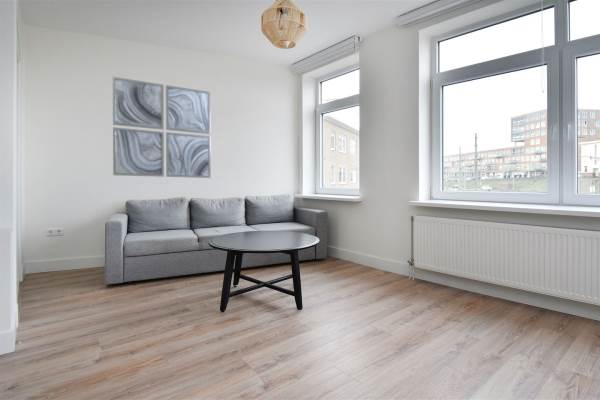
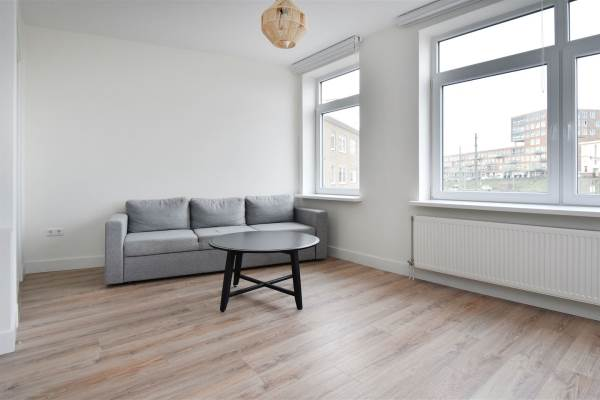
- wall art [112,76,212,179]
